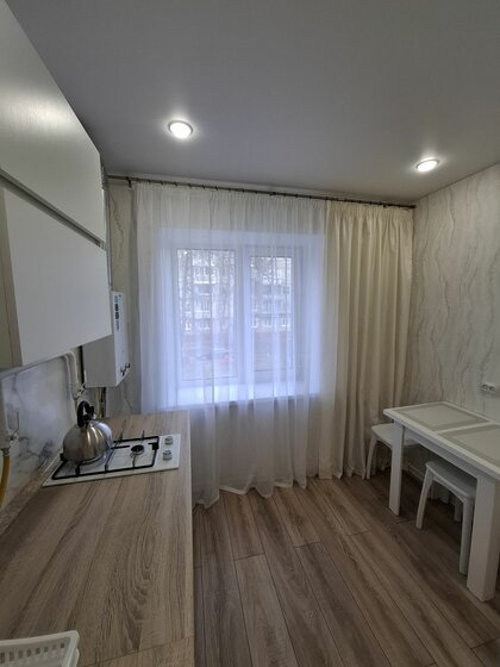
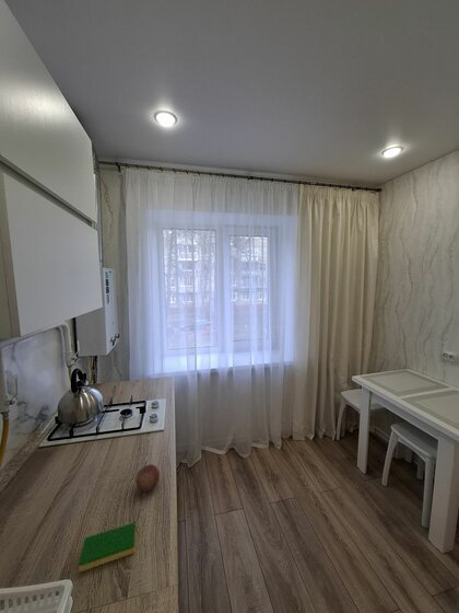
+ apple [134,463,161,494]
+ dish sponge [78,521,137,572]
